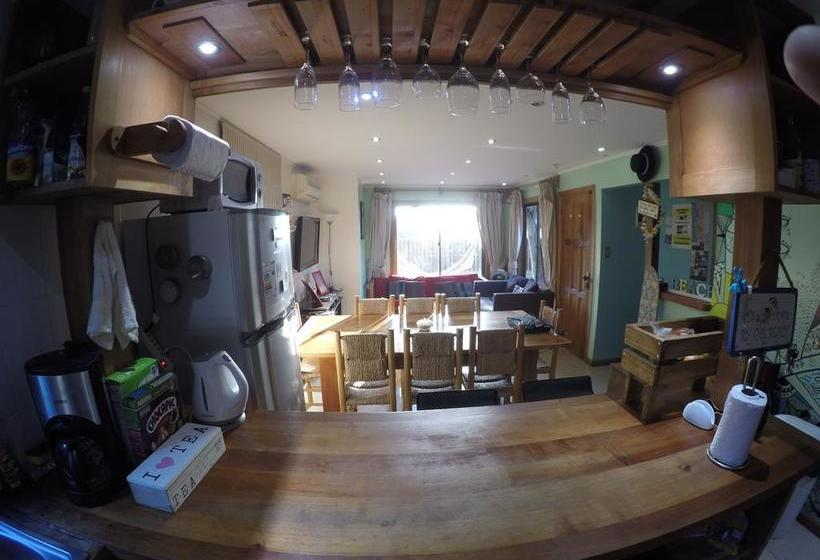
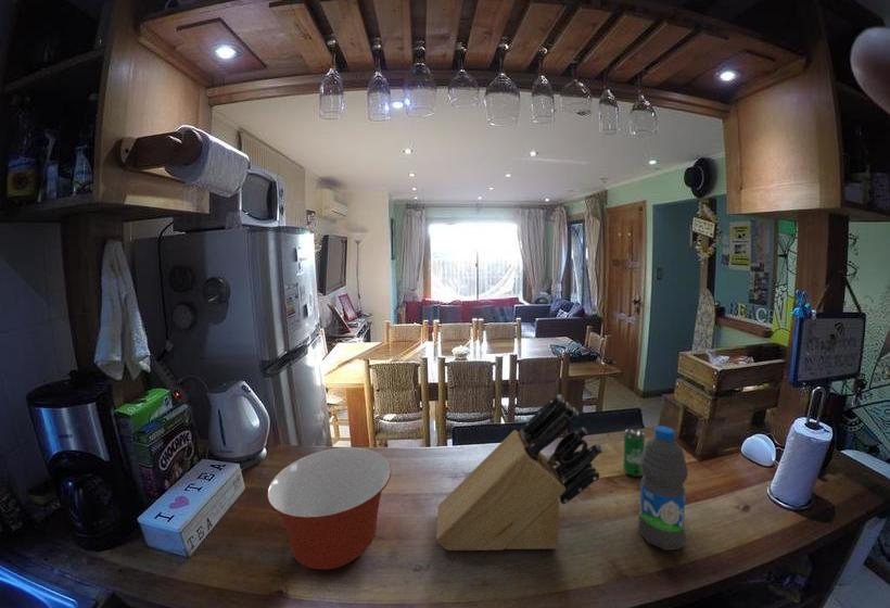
+ water bottle [637,426,689,552]
+ beverage can [622,428,646,478]
+ mixing bowl [266,446,393,570]
+ knife block [435,394,603,552]
